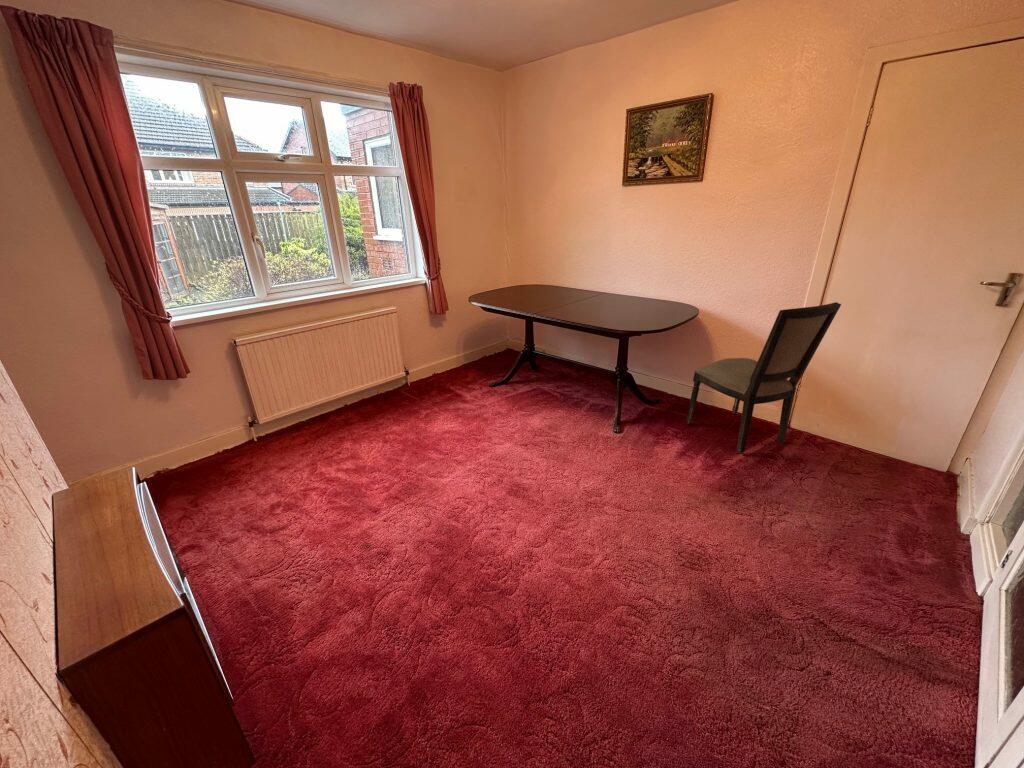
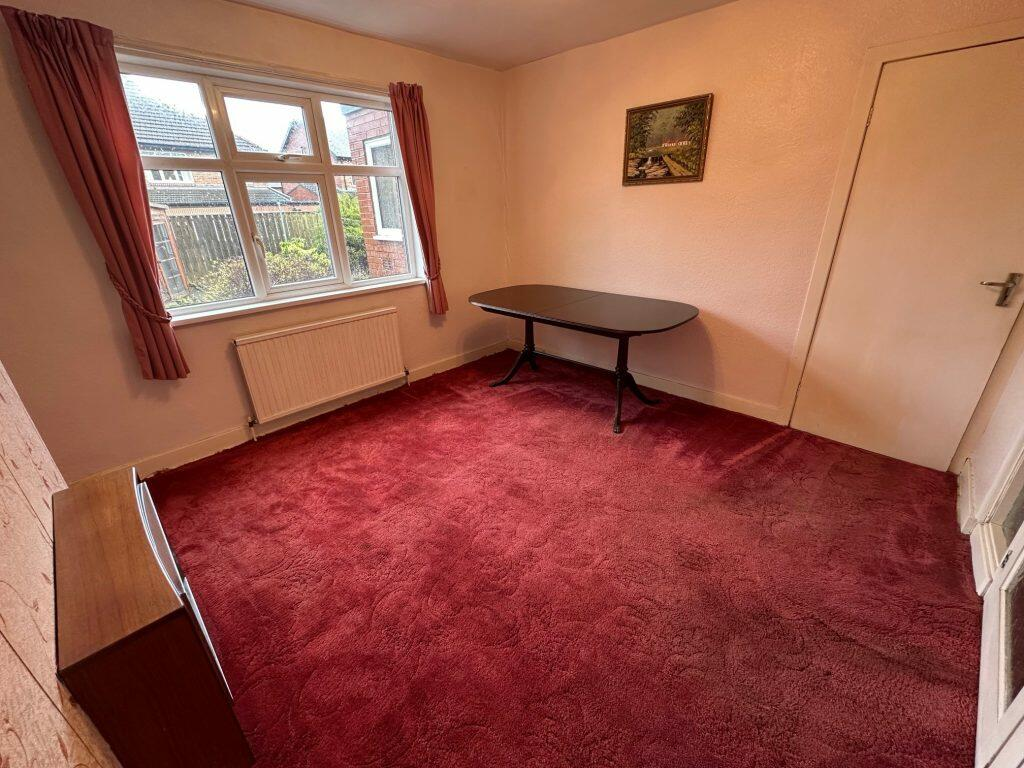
- dining chair [686,301,842,454]
